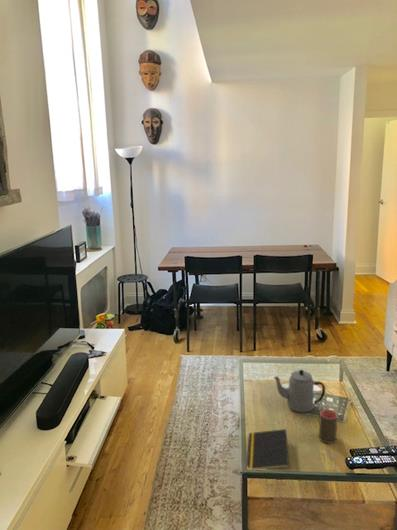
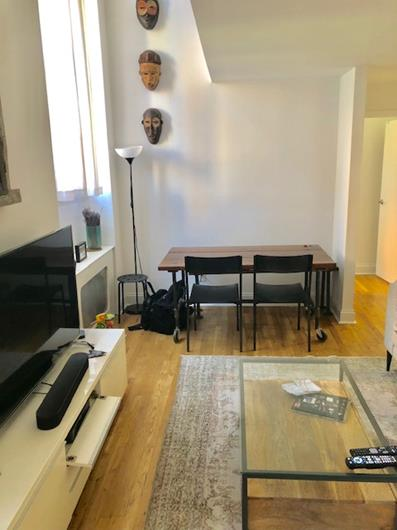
- cup [318,408,339,445]
- teapot [273,369,326,413]
- notepad [246,428,290,470]
